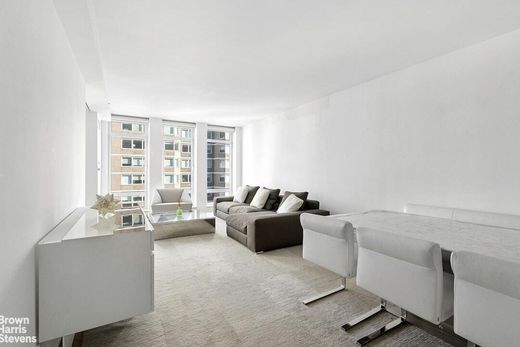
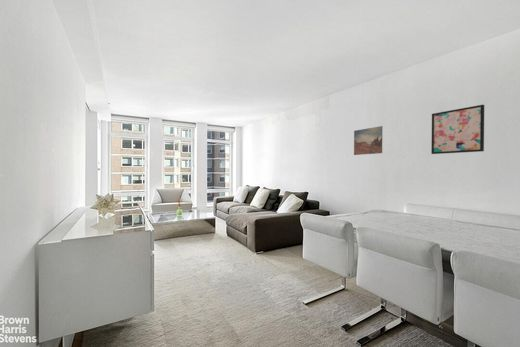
+ wall art [430,104,485,155]
+ wall art [353,125,383,156]
